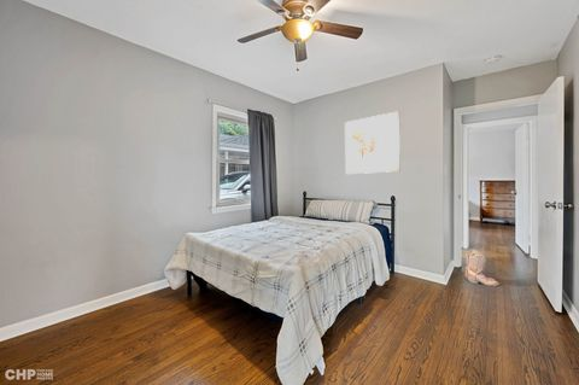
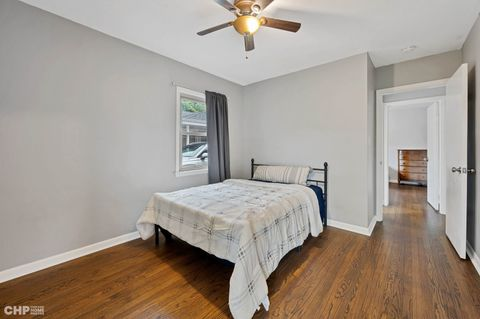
- wall art [344,110,402,175]
- boots [464,249,501,287]
